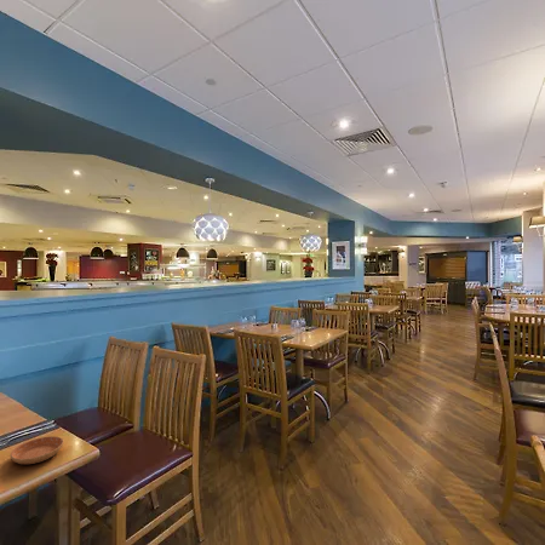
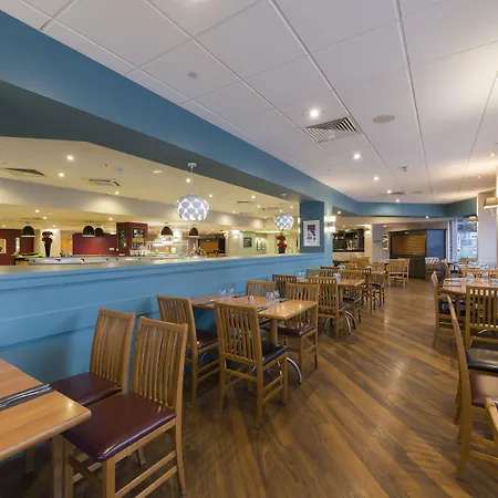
- saucer [10,435,65,465]
